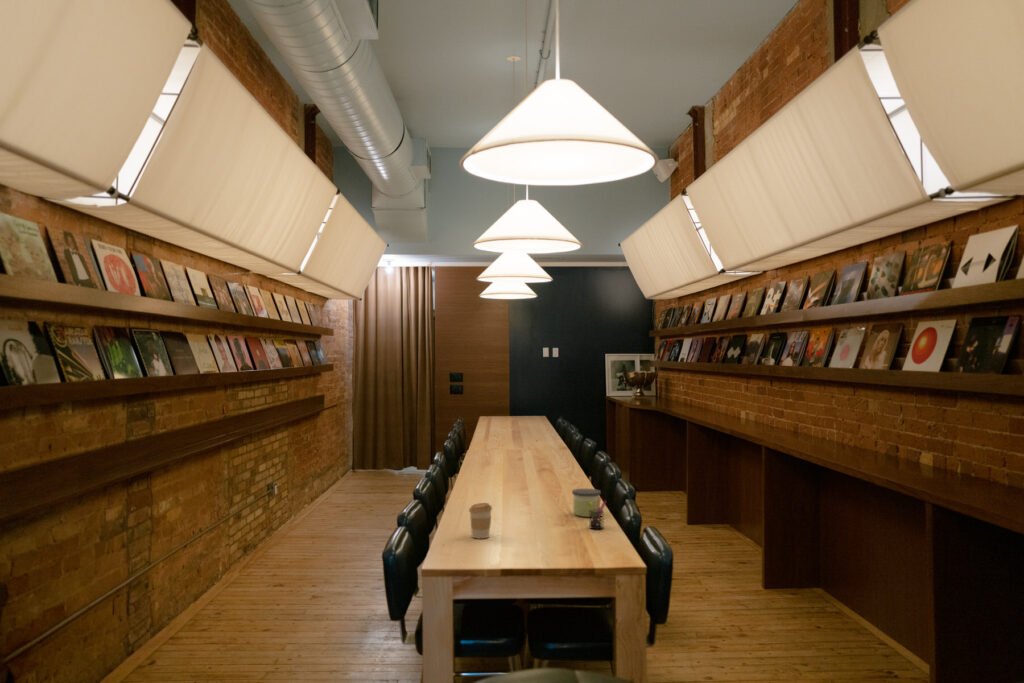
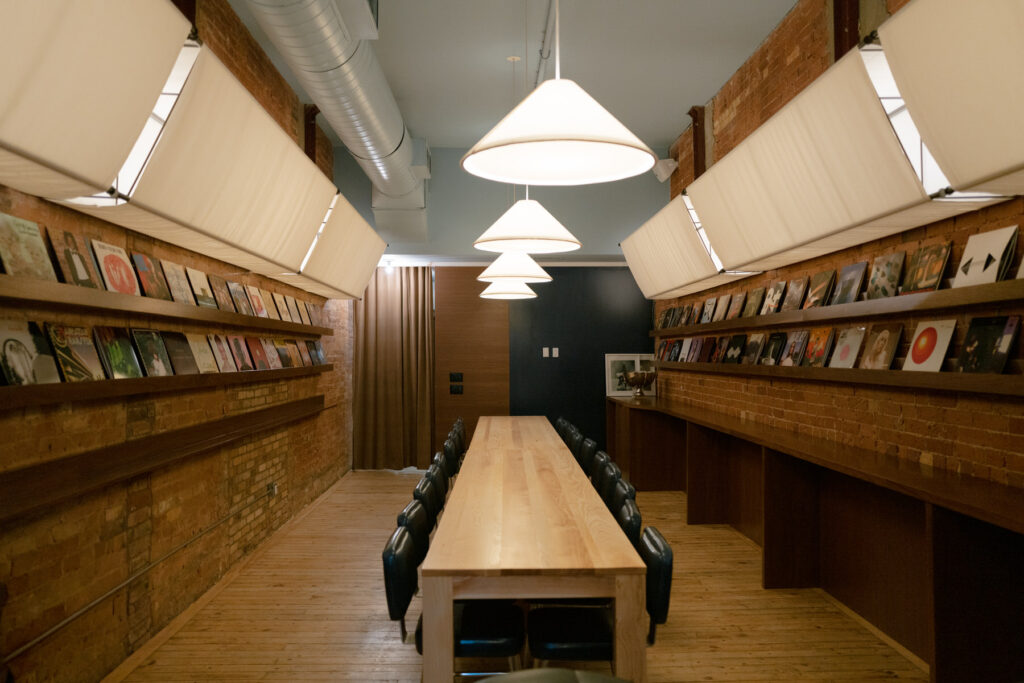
- candle [571,488,602,518]
- pen holder [587,496,607,530]
- coffee cup [468,502,493,540]
